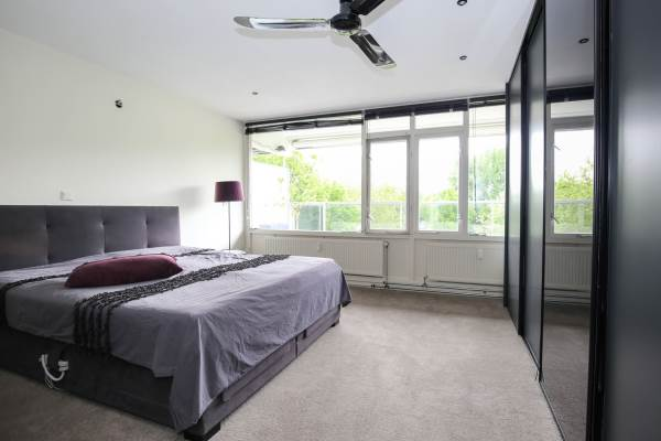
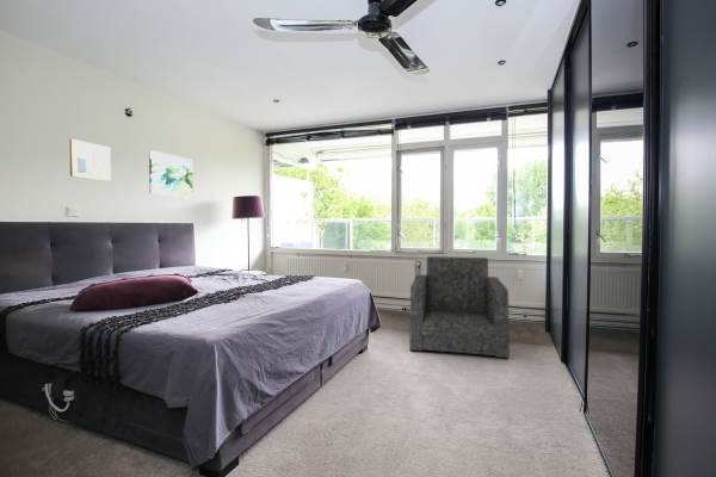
+ armchair [408,255,511,359]
+ wall art [148,149,193,199]
+ wall art [68,138,112,182]
